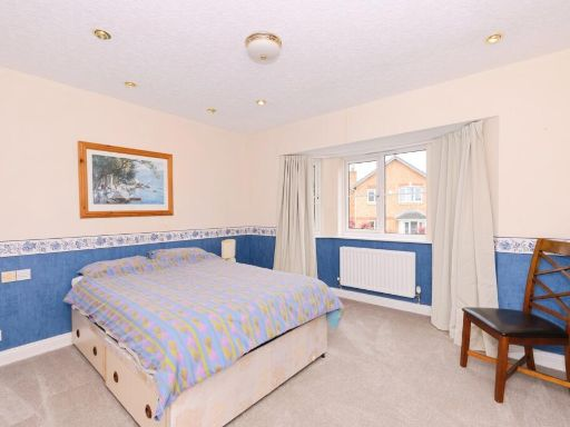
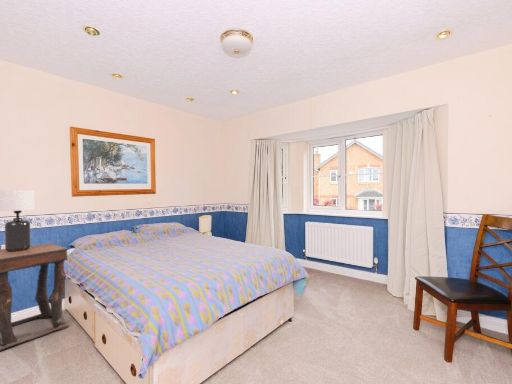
+ table lamp [0,190,36,252]
+ side table [0,242,69,352]
